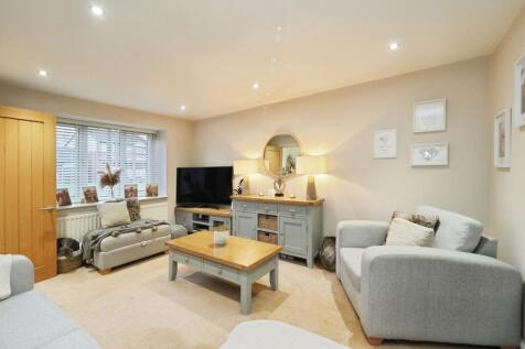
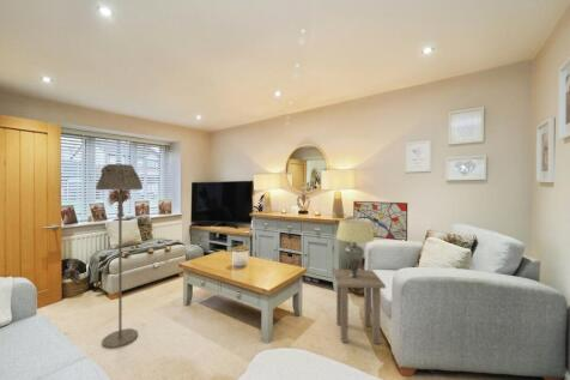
+ wall art [352,200,408,242]
+ lampshade [335,218,375,278]
+ side table [332,269,387,345]
+ floor lamp [95,163,144,350]
